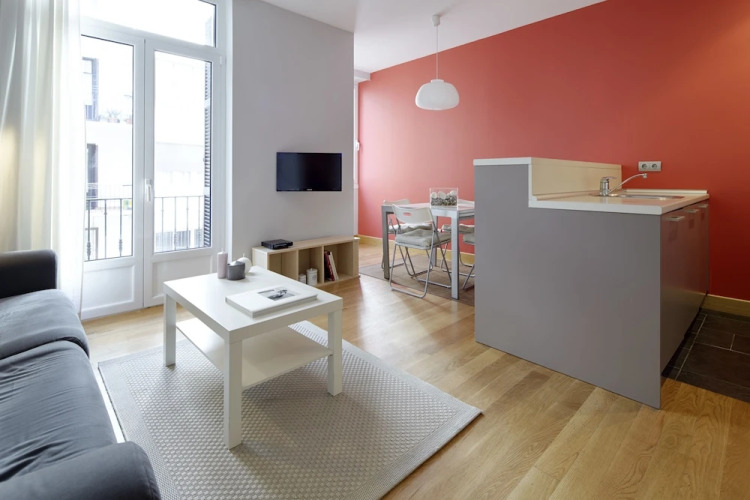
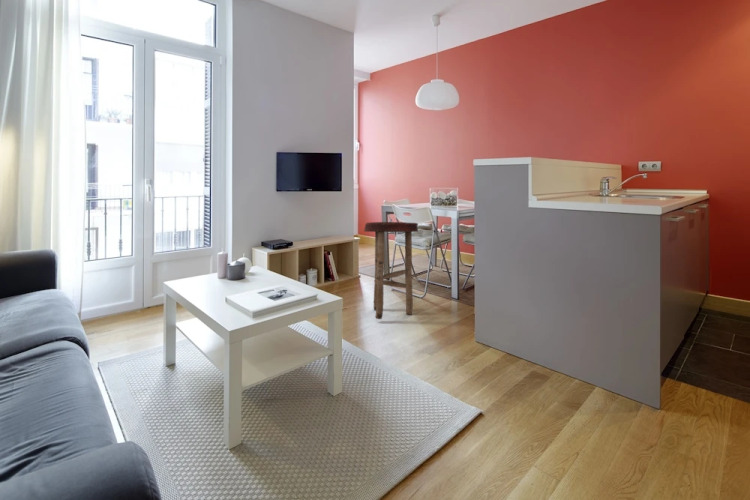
+ stool [363,221,419,320]
